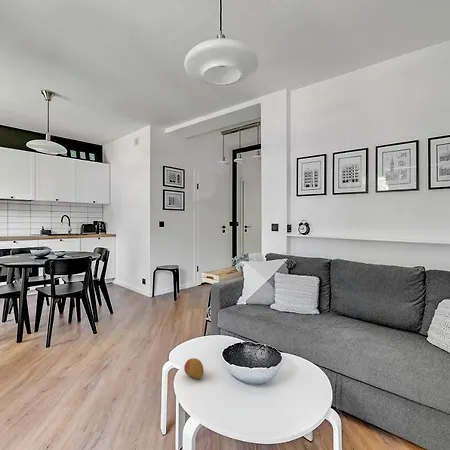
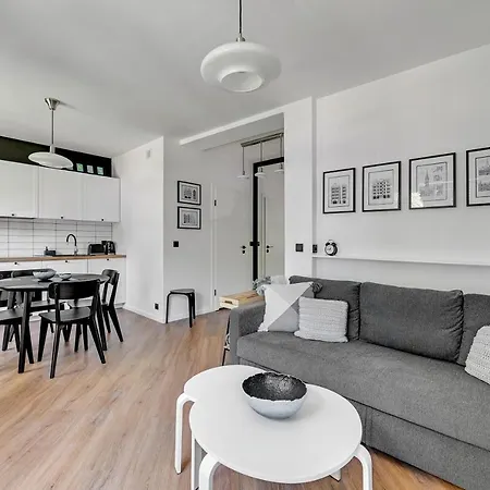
- fruit [183,357,205,380]
